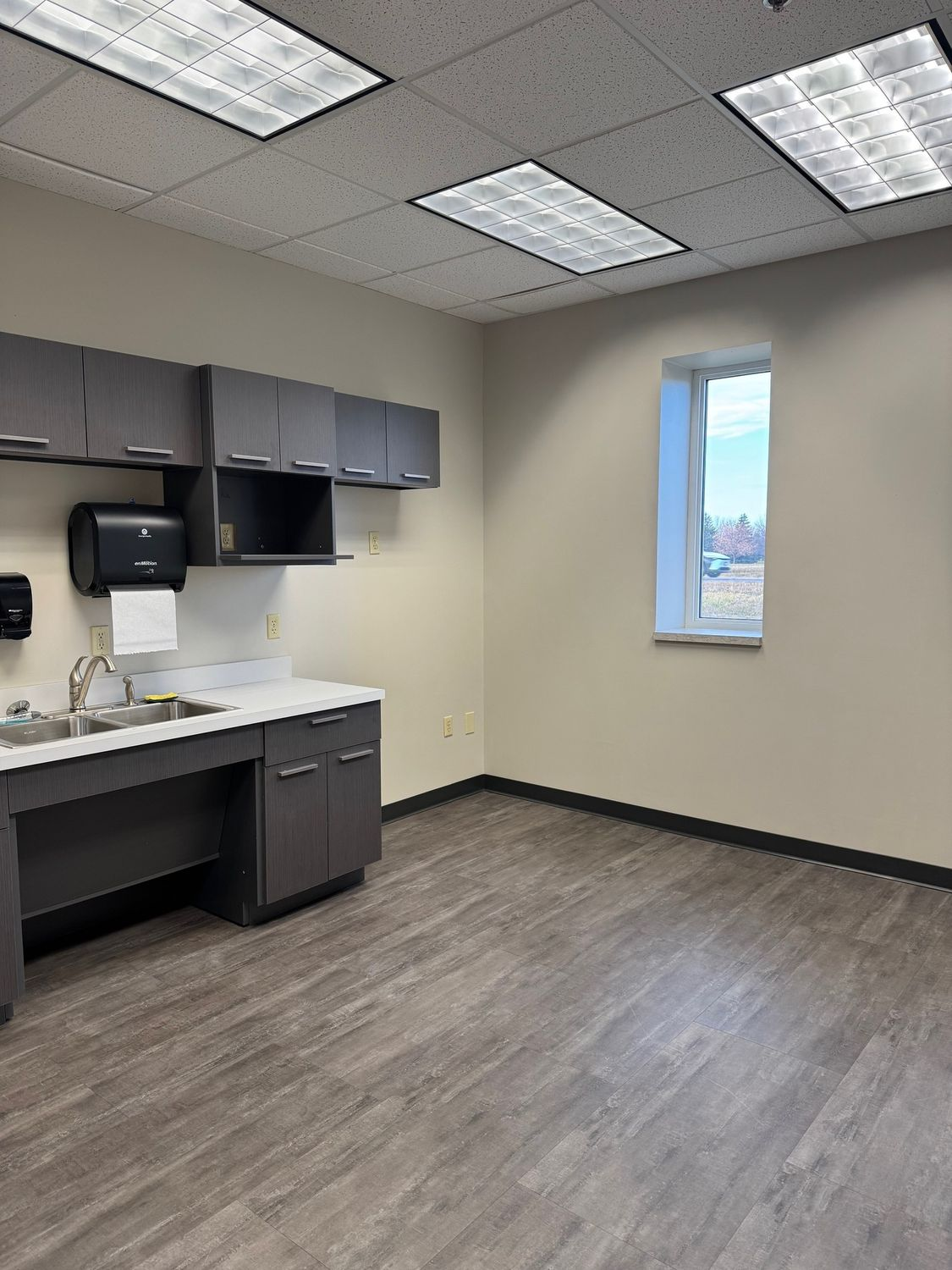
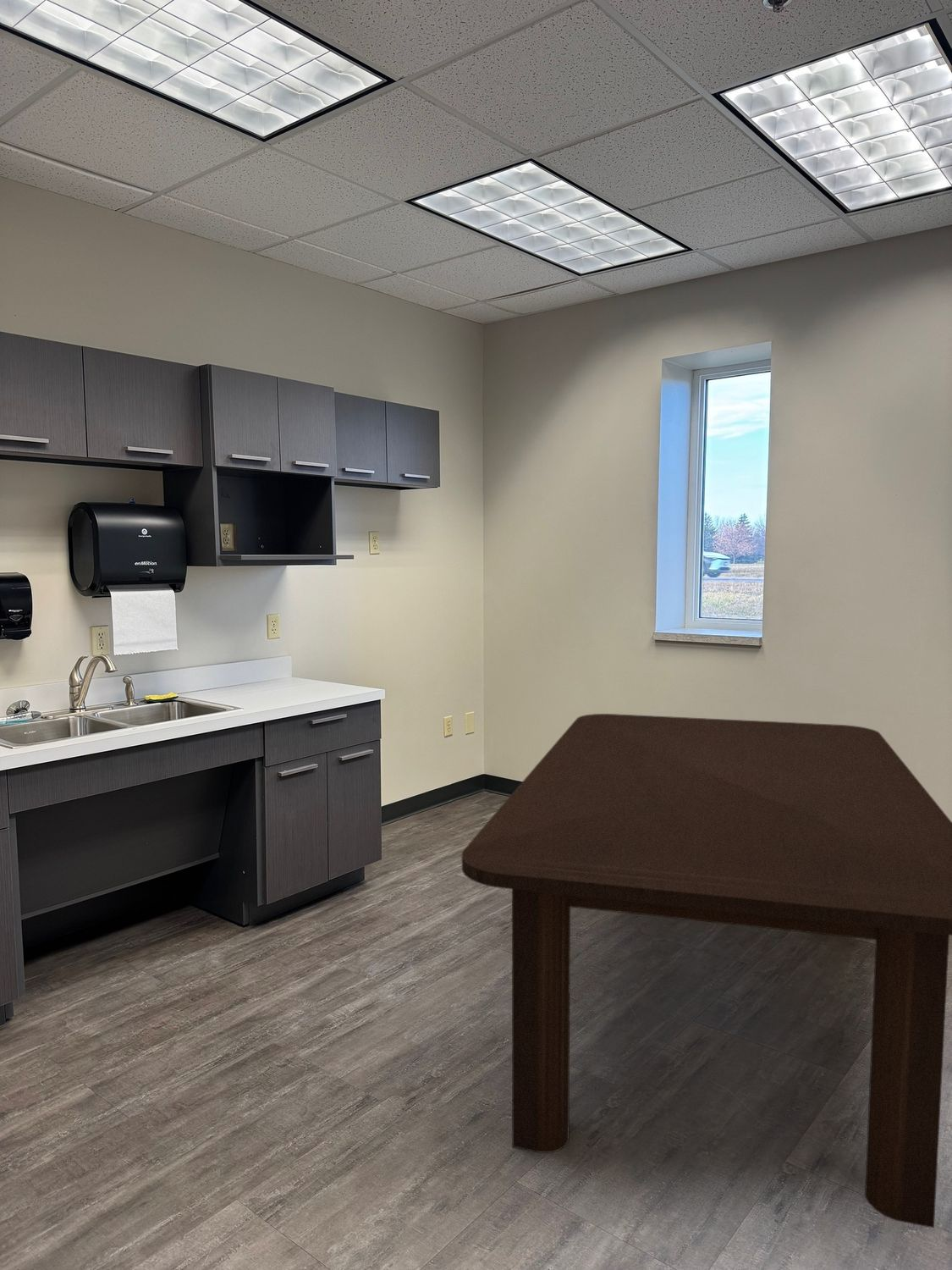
+ dining table [461,713,952,1229]
